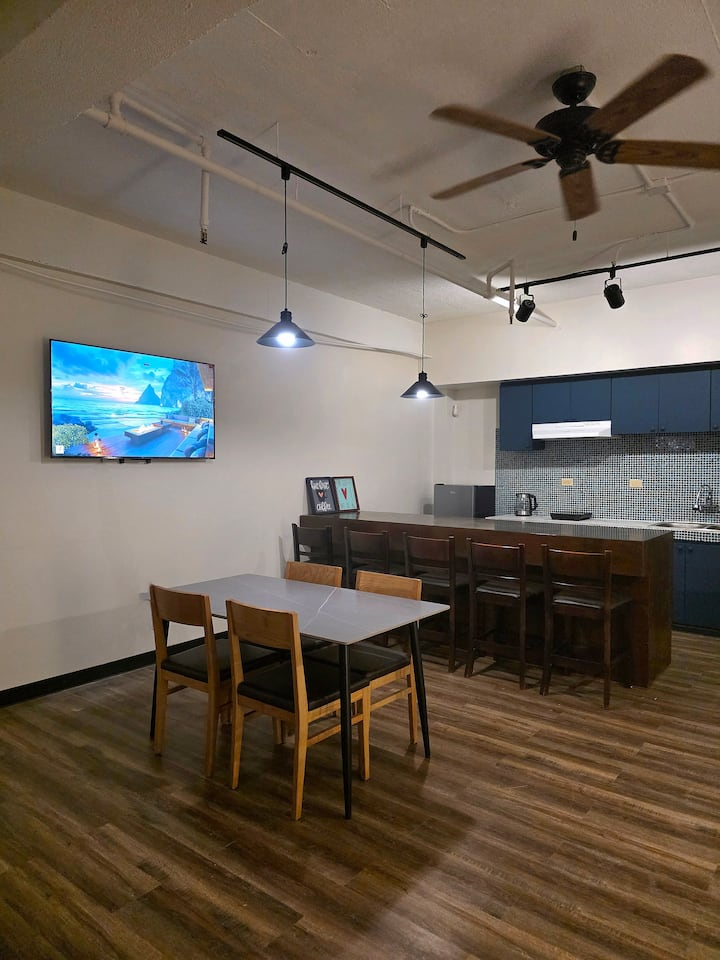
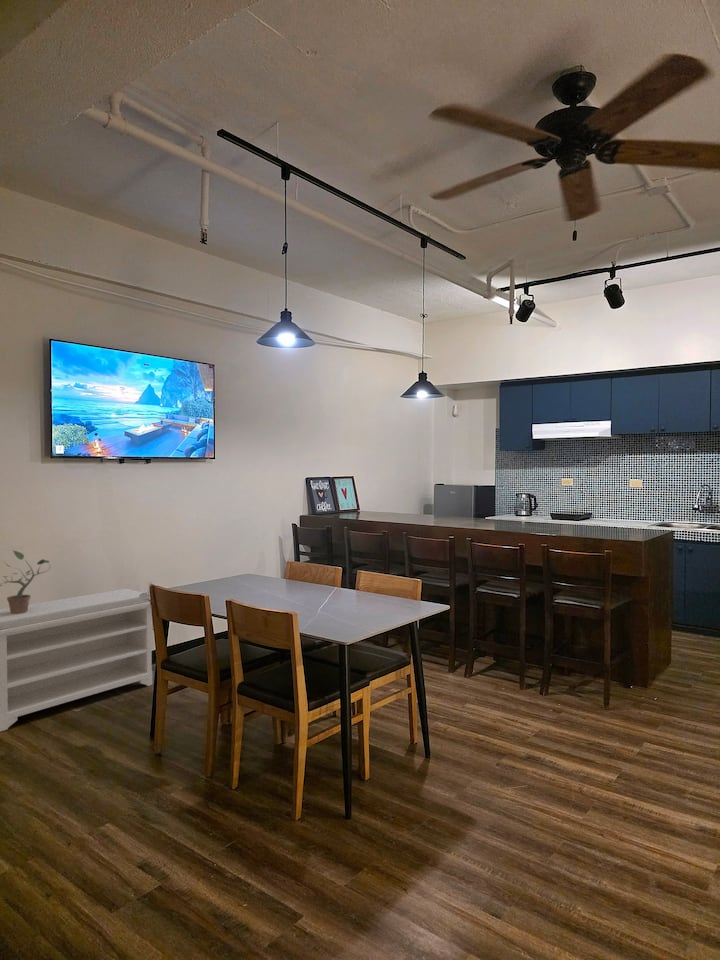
+ potted plant [0,549,51,614]
+ bench [0,588,153,732]
